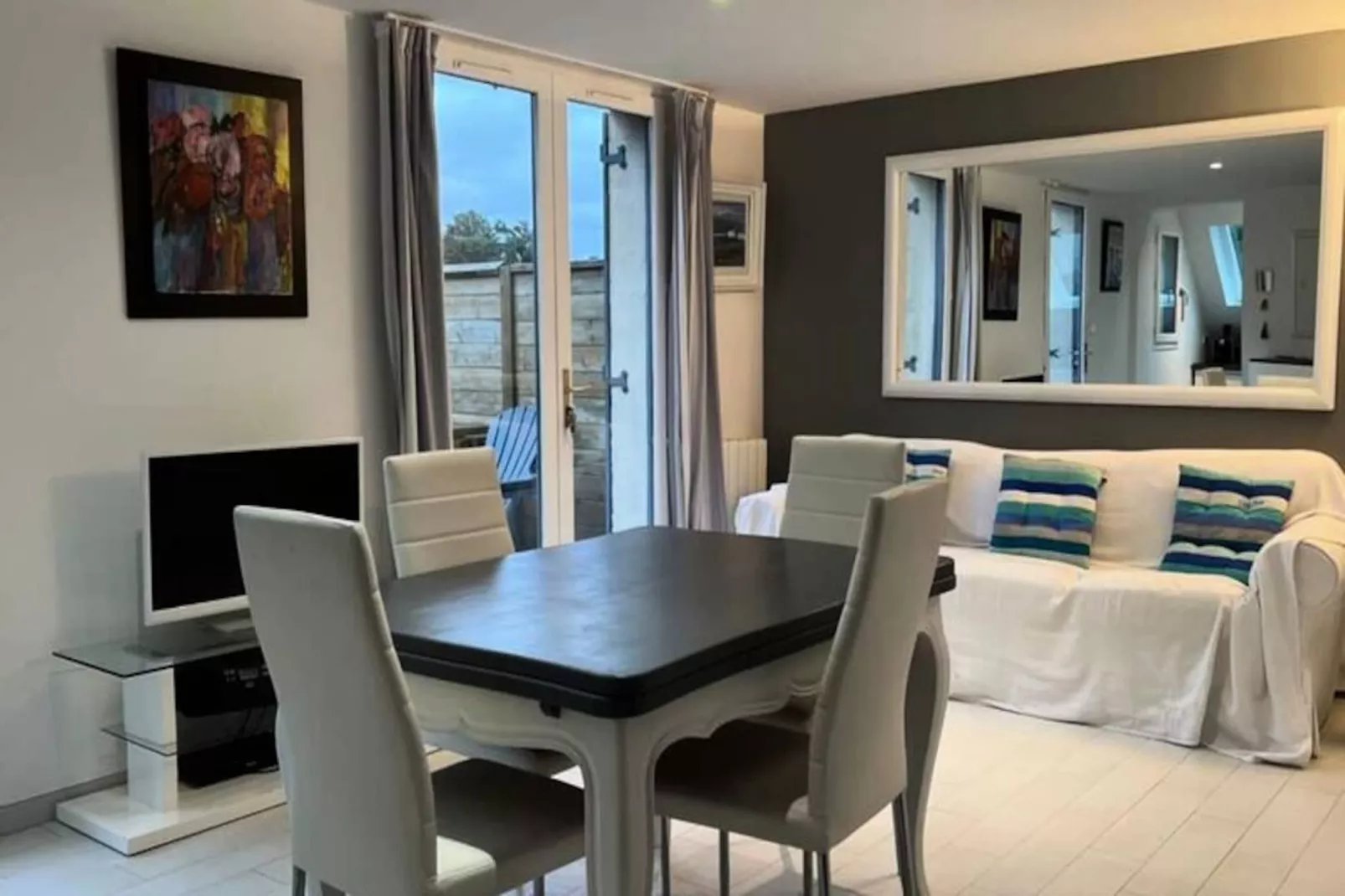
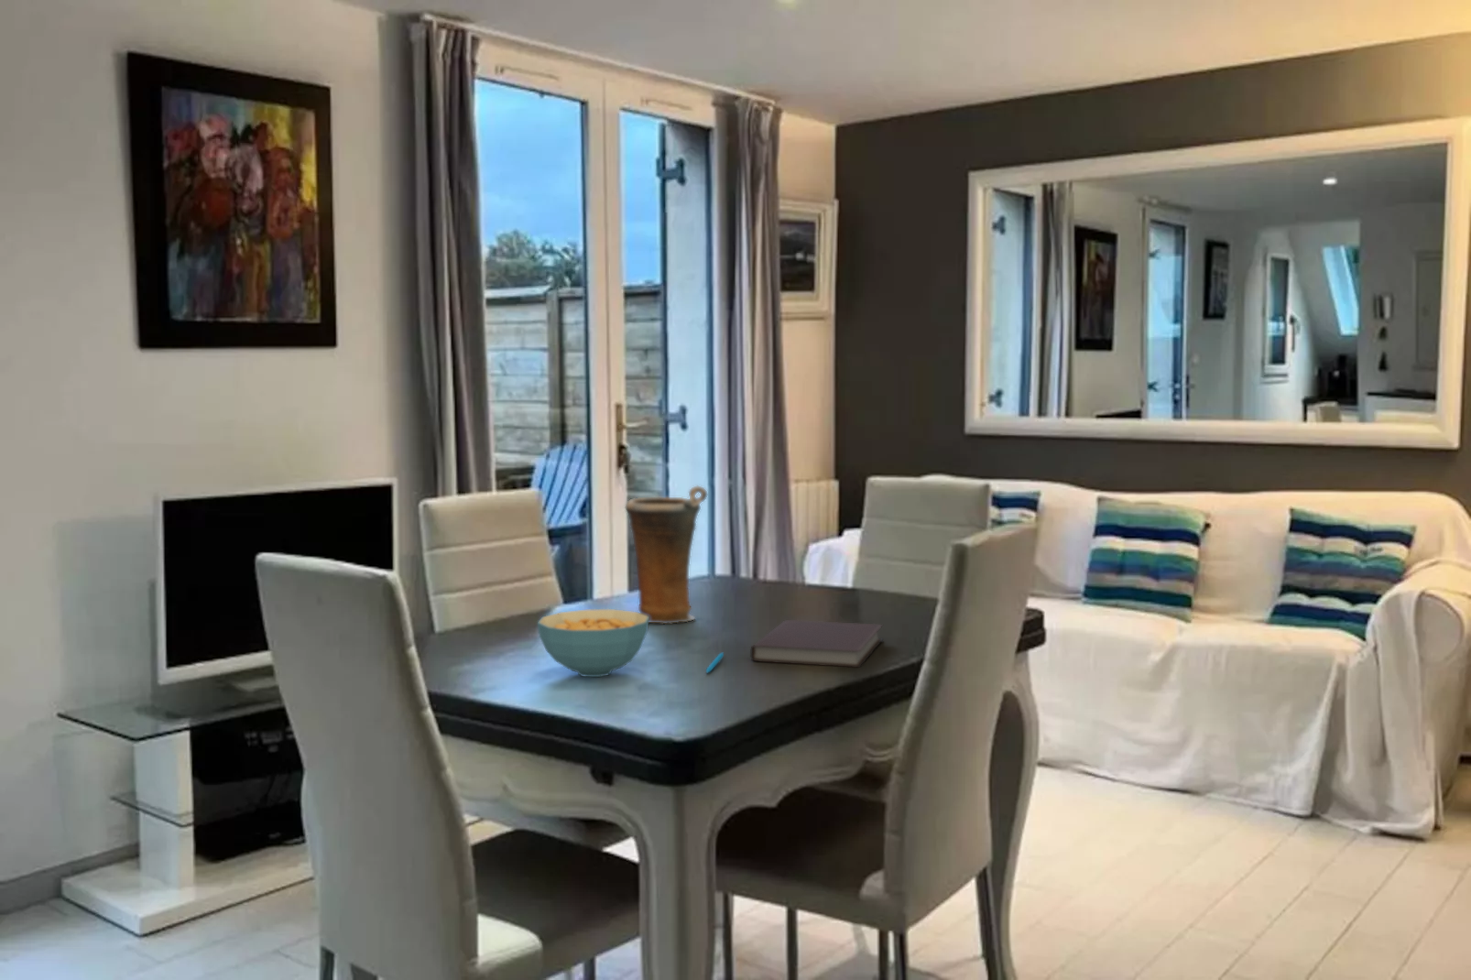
+ pen [705,652,724,674]
+ notebook [750,619,884,668]
+ cereal bowl [537,608,650,678]
+ vase [623,485,708,625]
